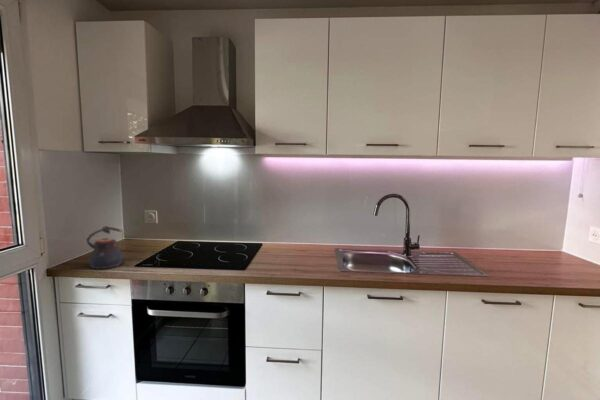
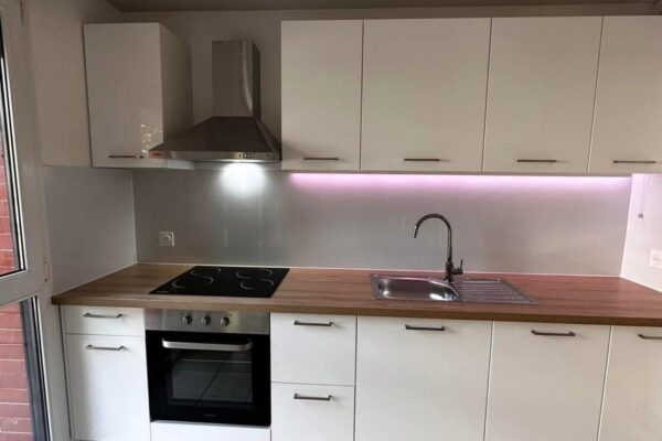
- teapot [85,225,125,270]
